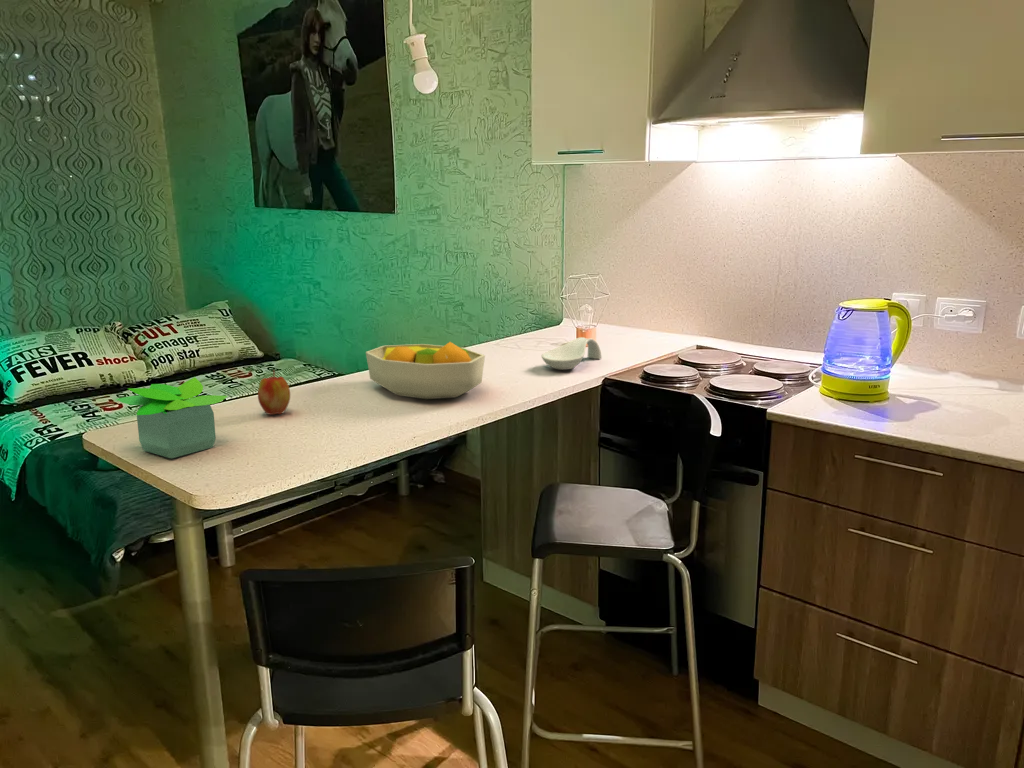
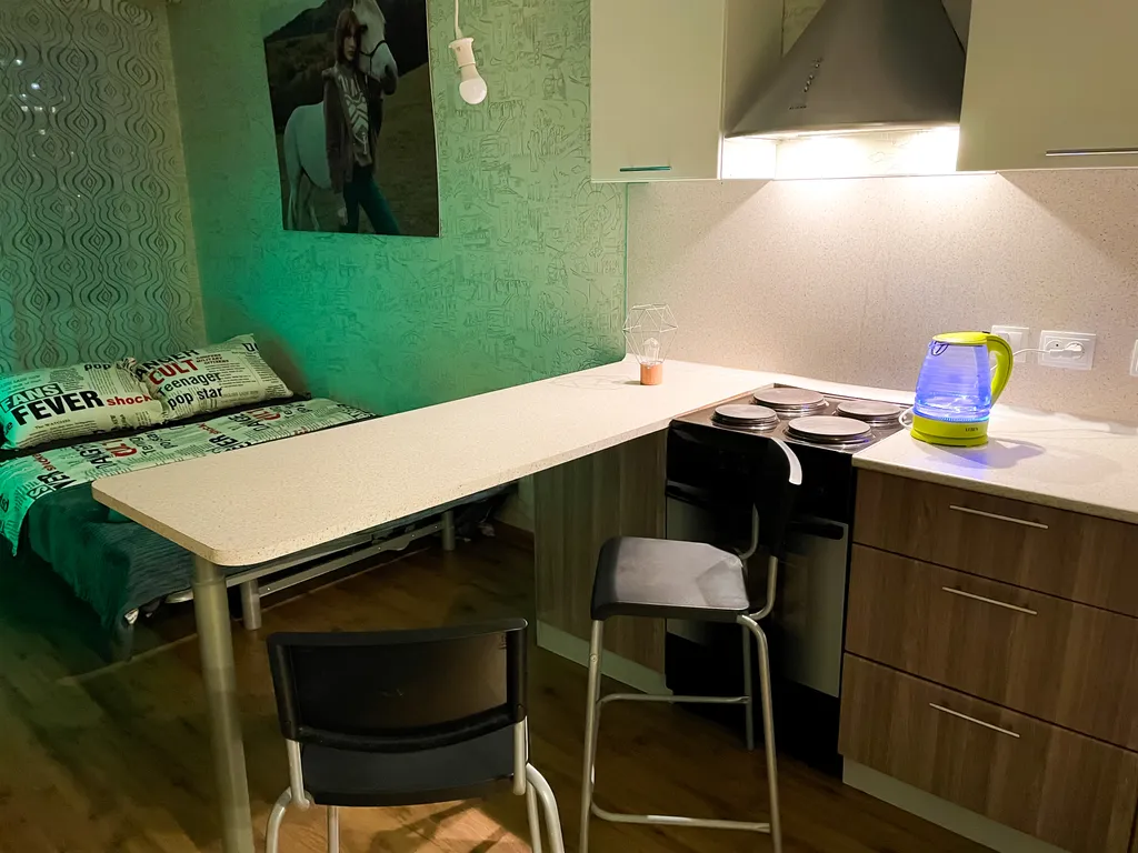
- spoon rest [541,336,603,371]
- apple [257,369,291,416]
- potted plant [116,376,228,460]
- fruit bowl [365,341,486,400]
